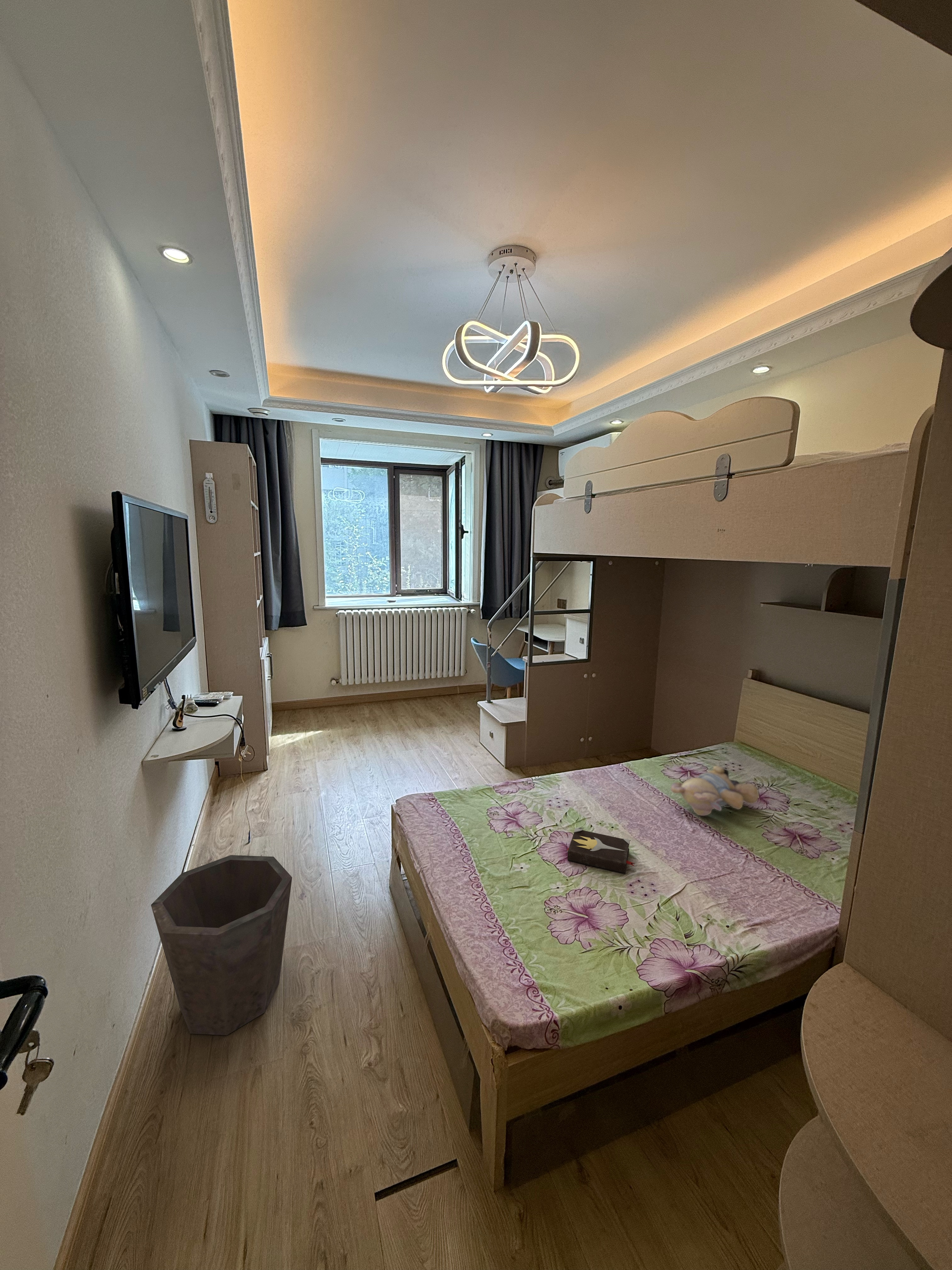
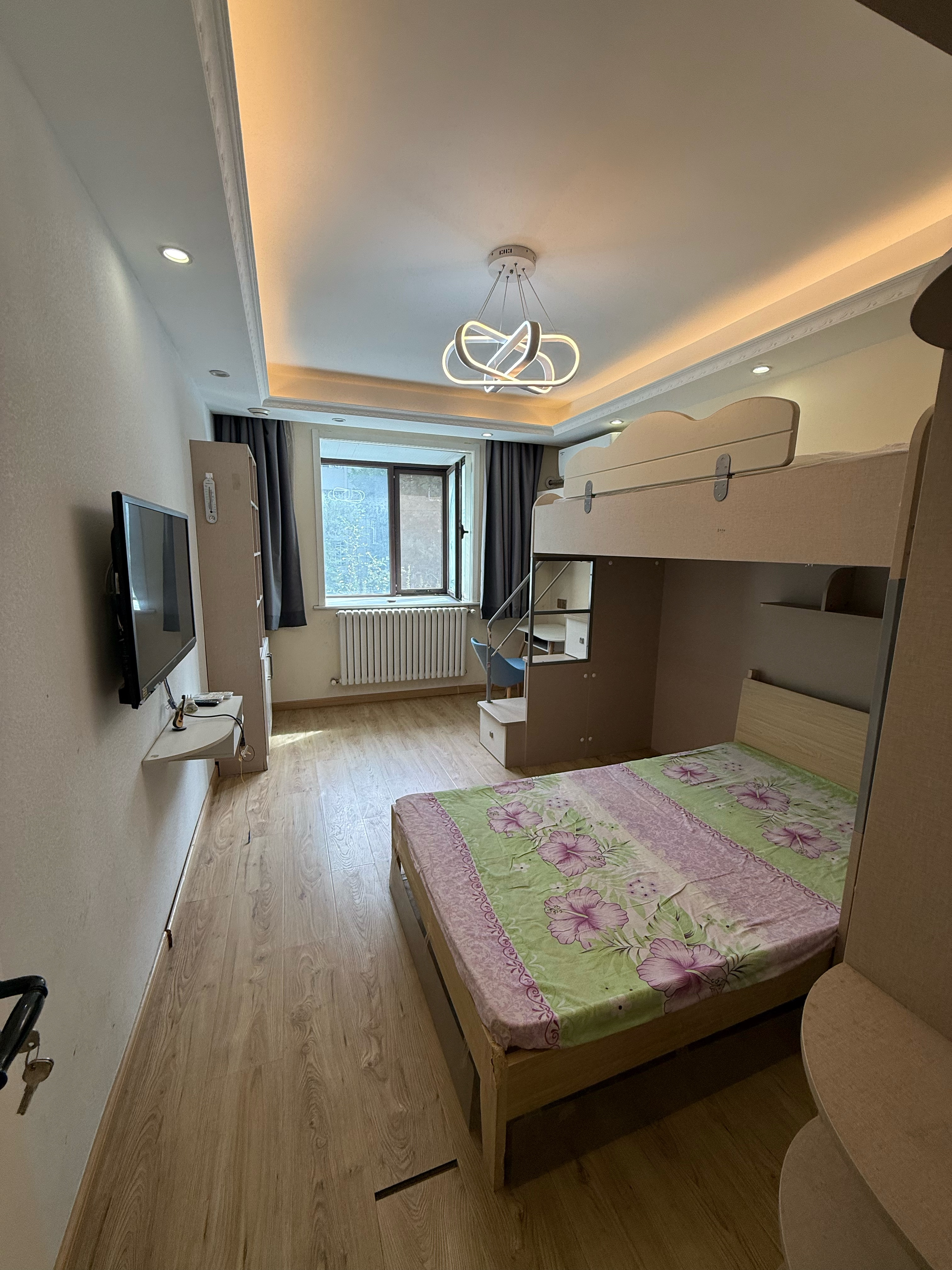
- hardback book [567,828,636,874]
- waste bin [151,855,292,1036]
- teddy bear [670,765,759,816]
